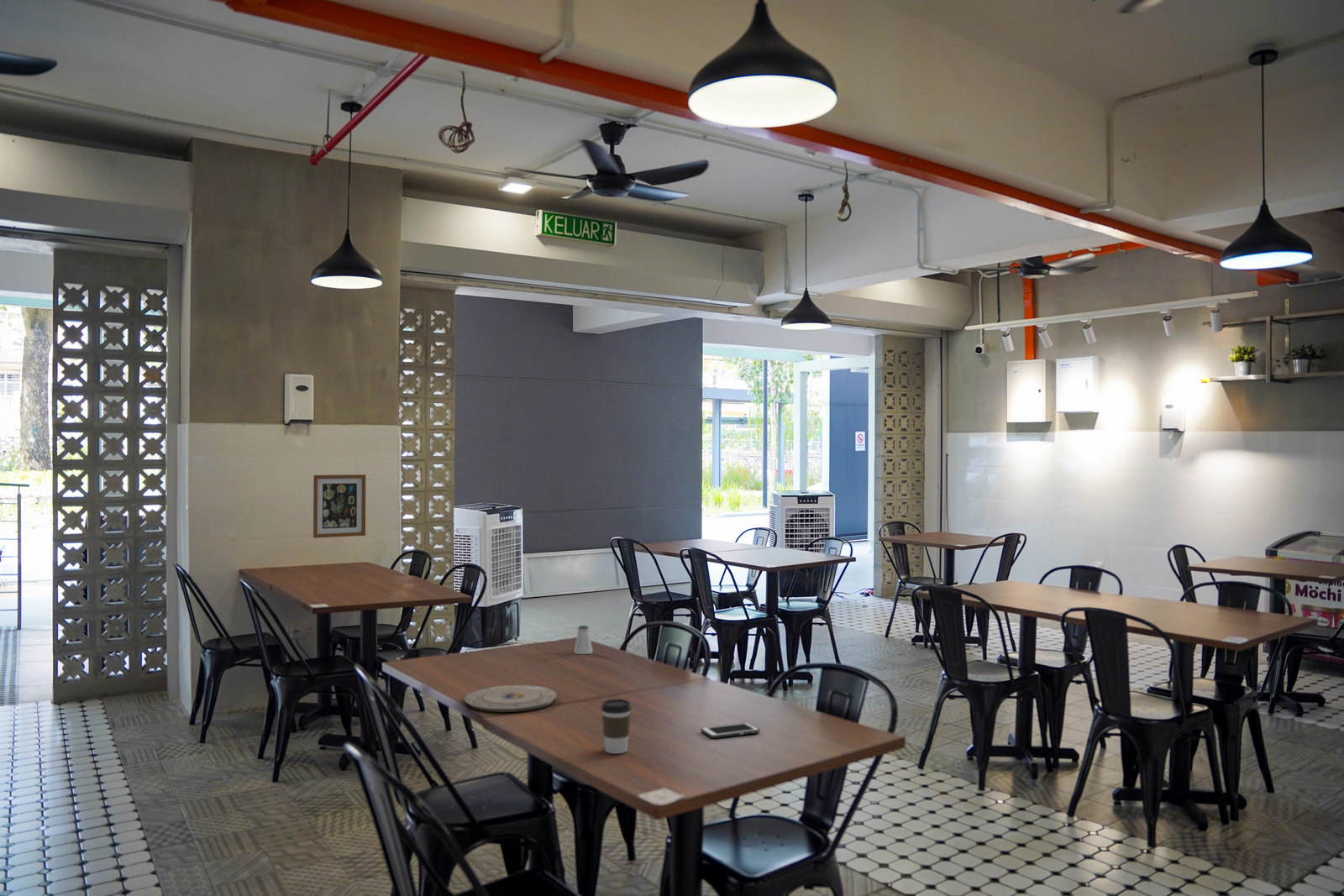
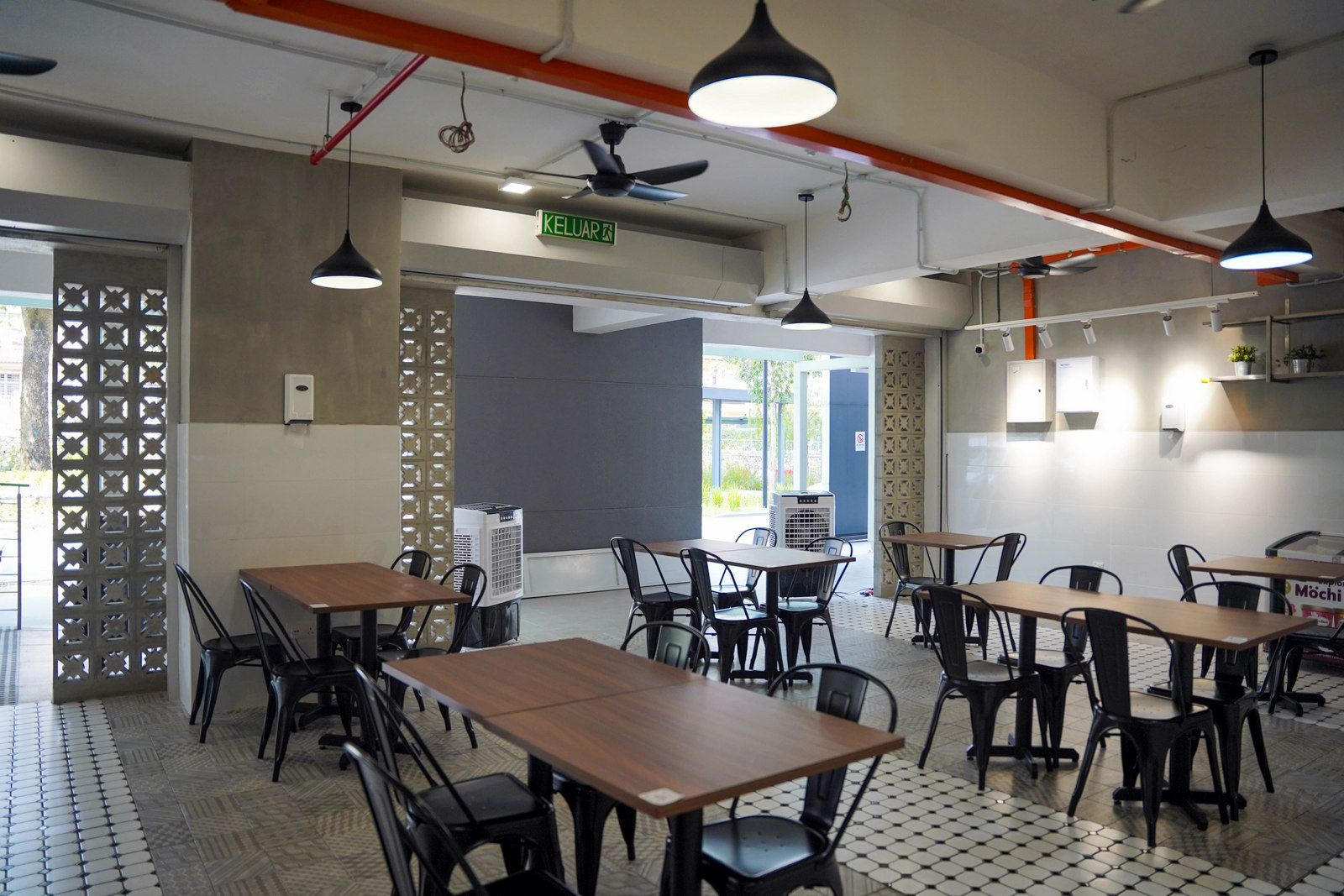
- coffee cup [601,699,632,755]
- cell phone [701,721,760,739]
- saltshaker [573,625,594,655]
- plate [464,684,558,713]
- wall art [312,474,366,539]
